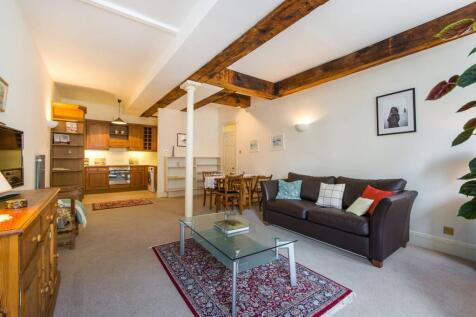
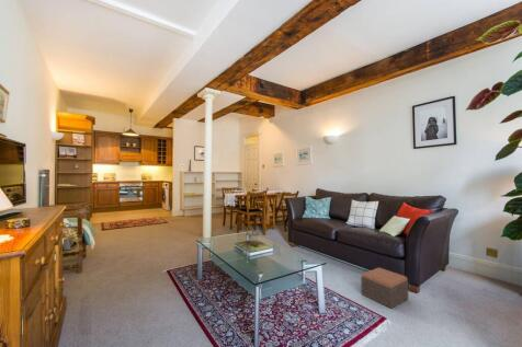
+ footstool [360,266,409,309]
